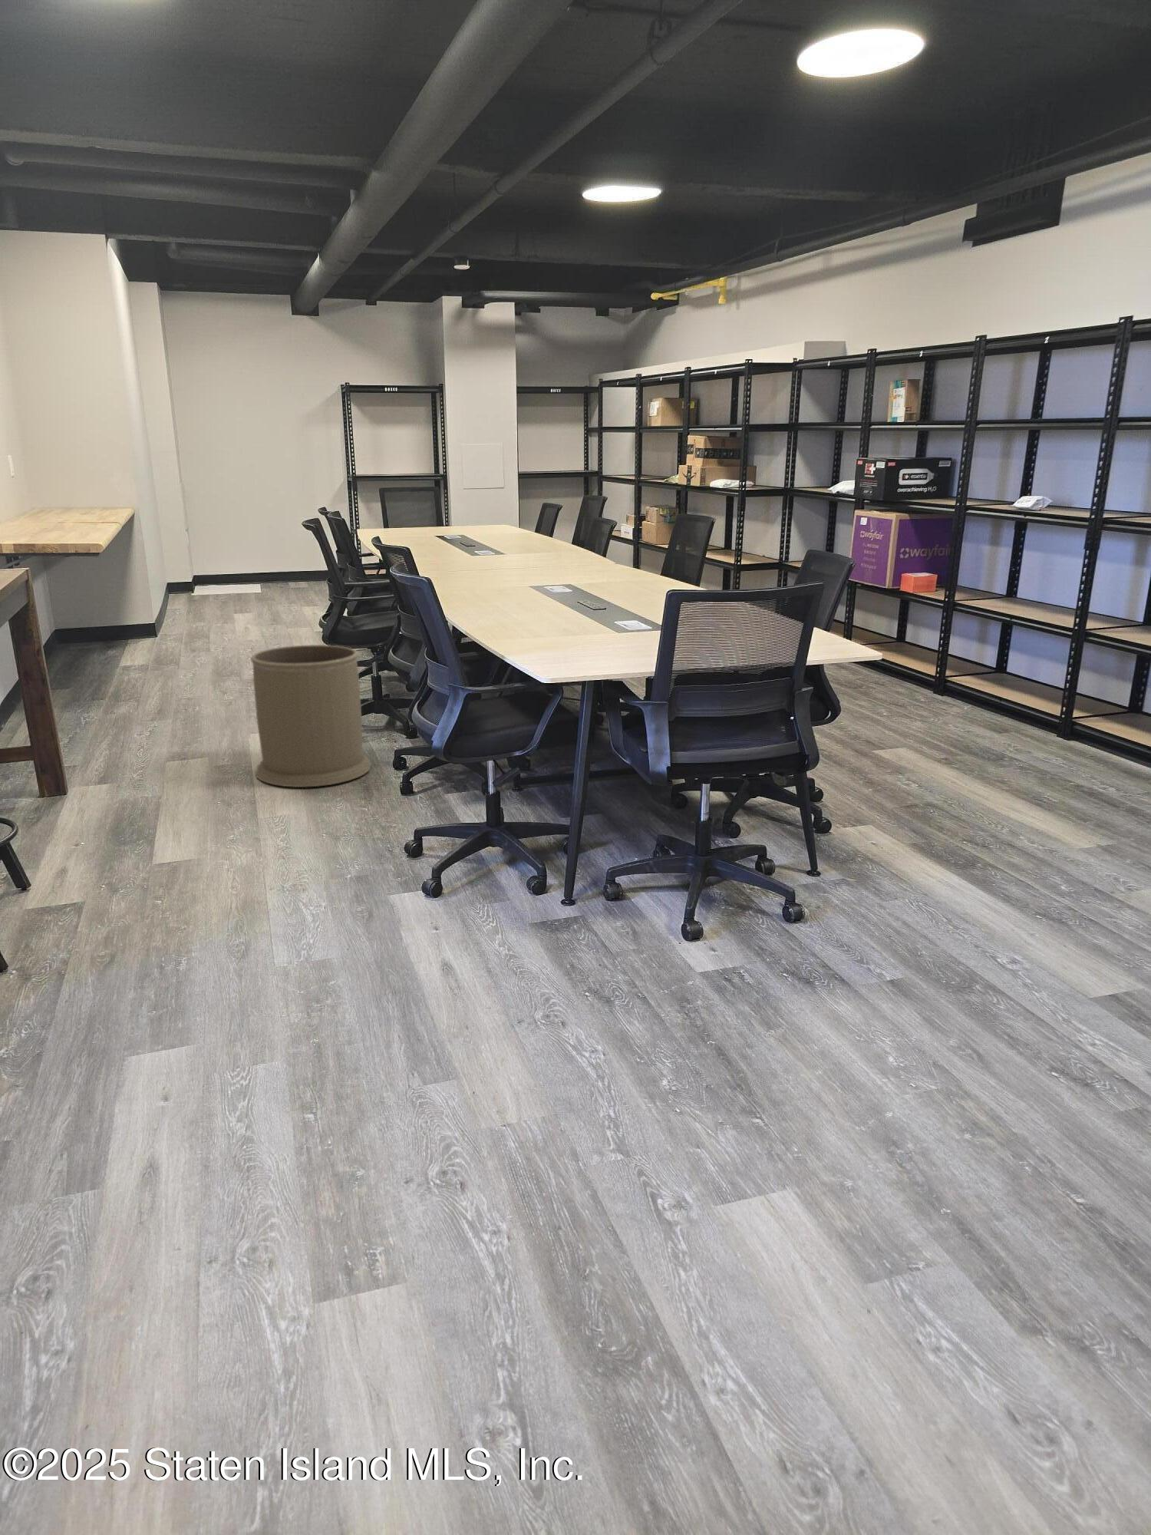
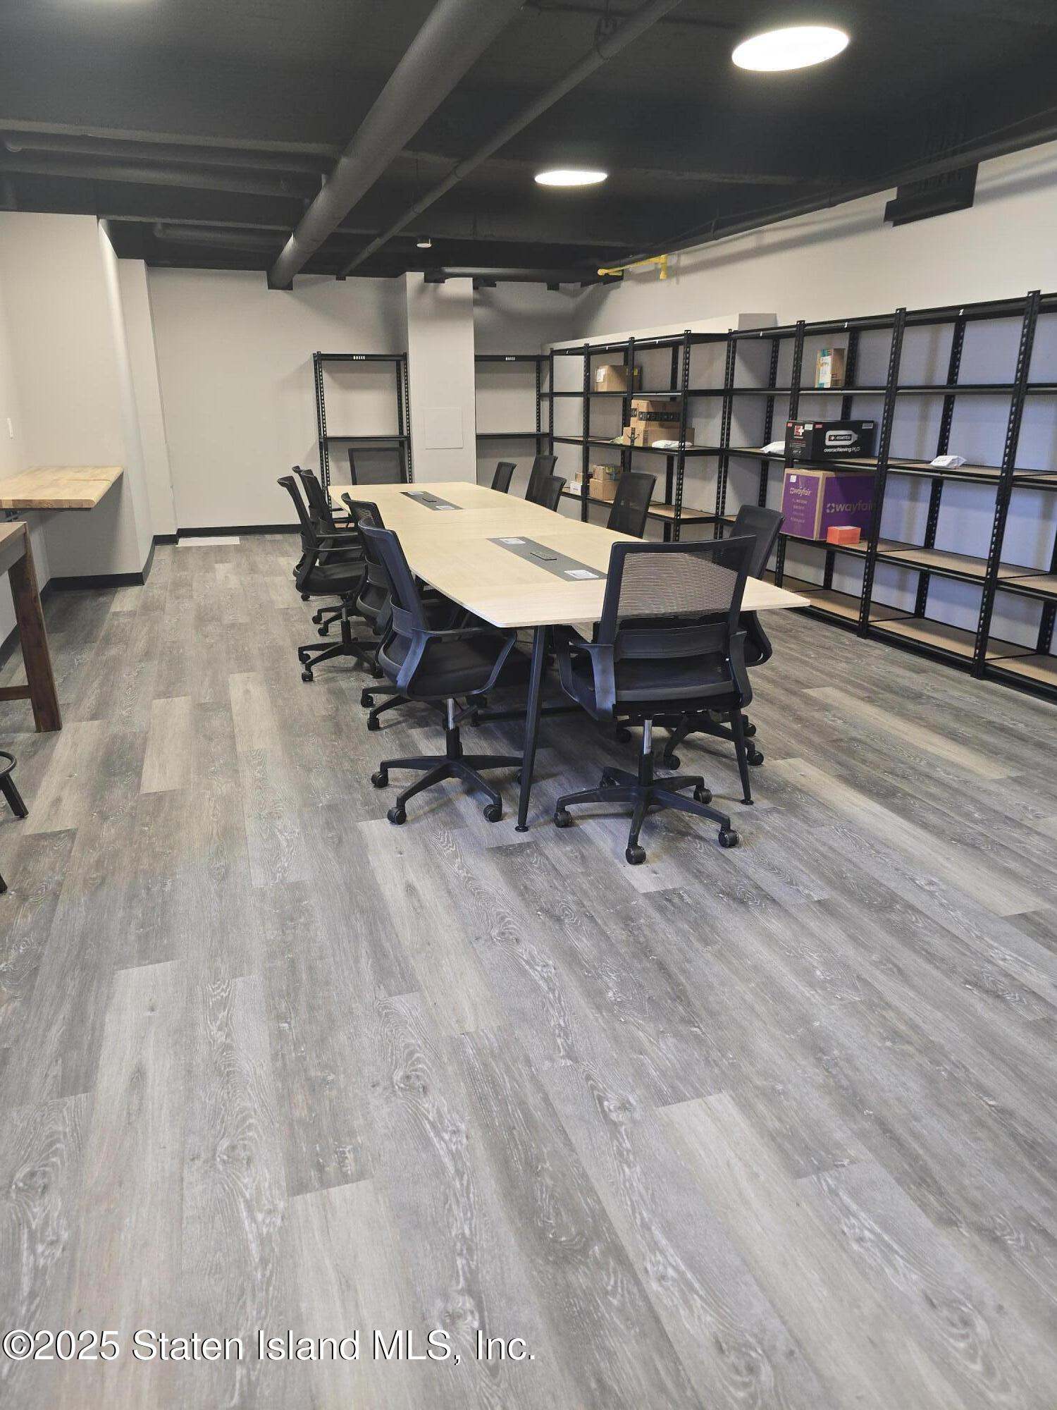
- trash can [250,644,371,788]
